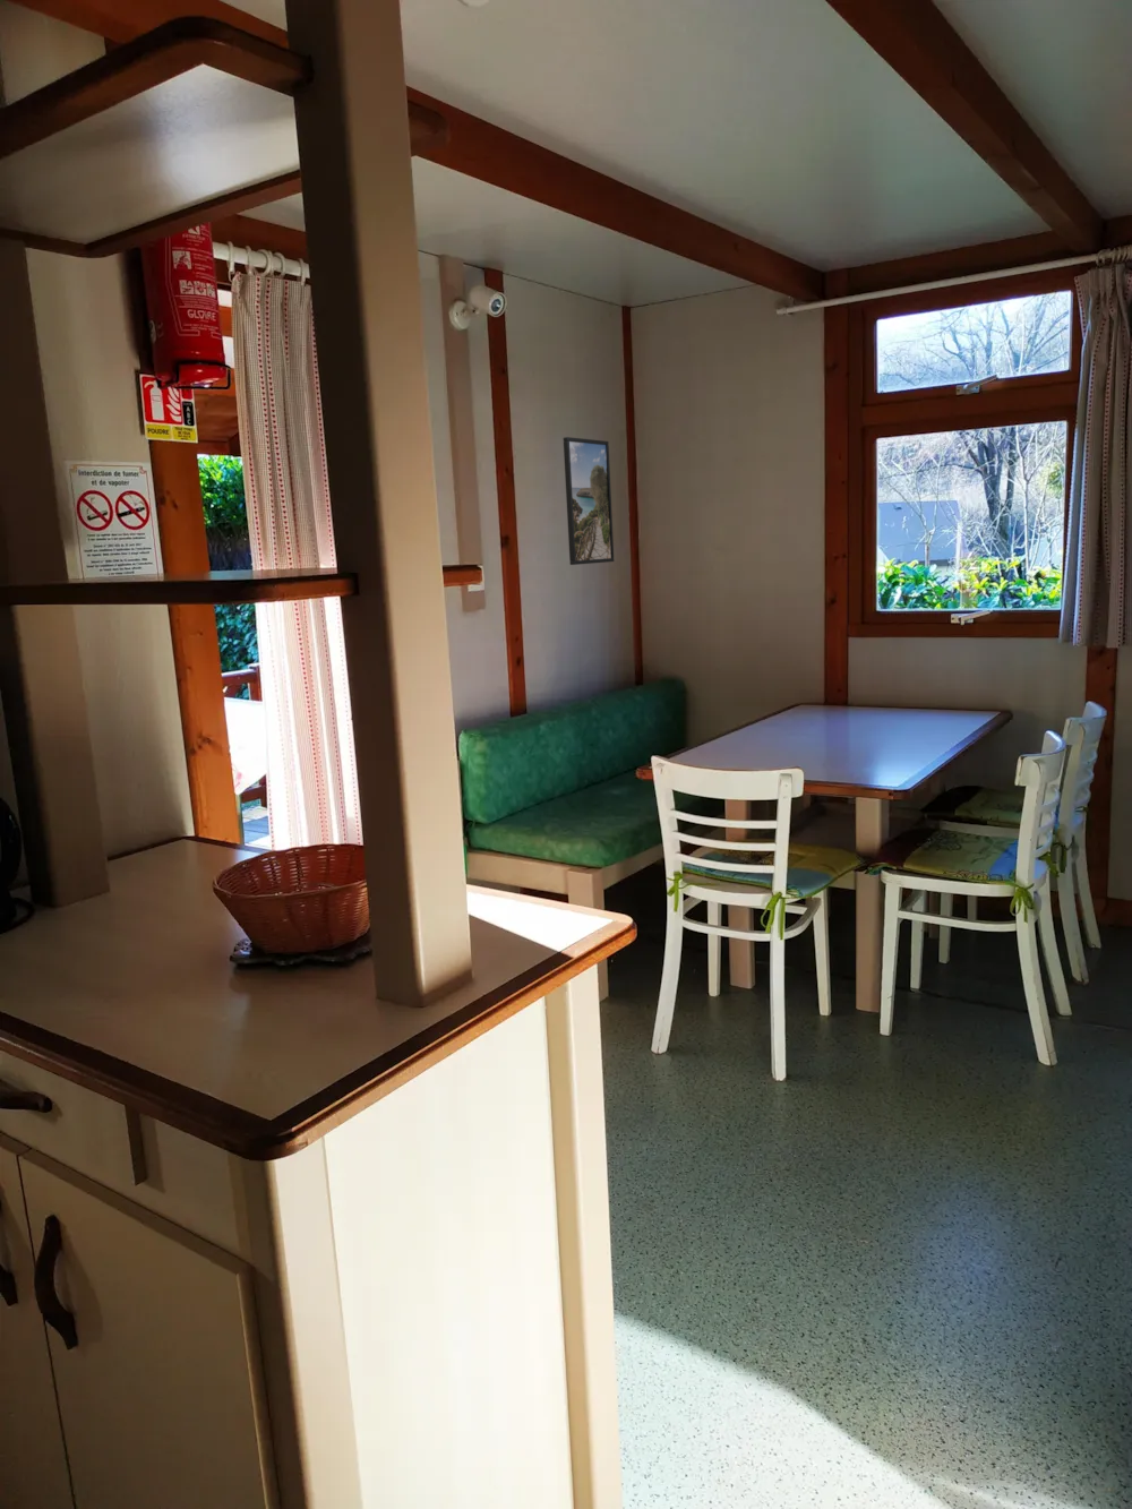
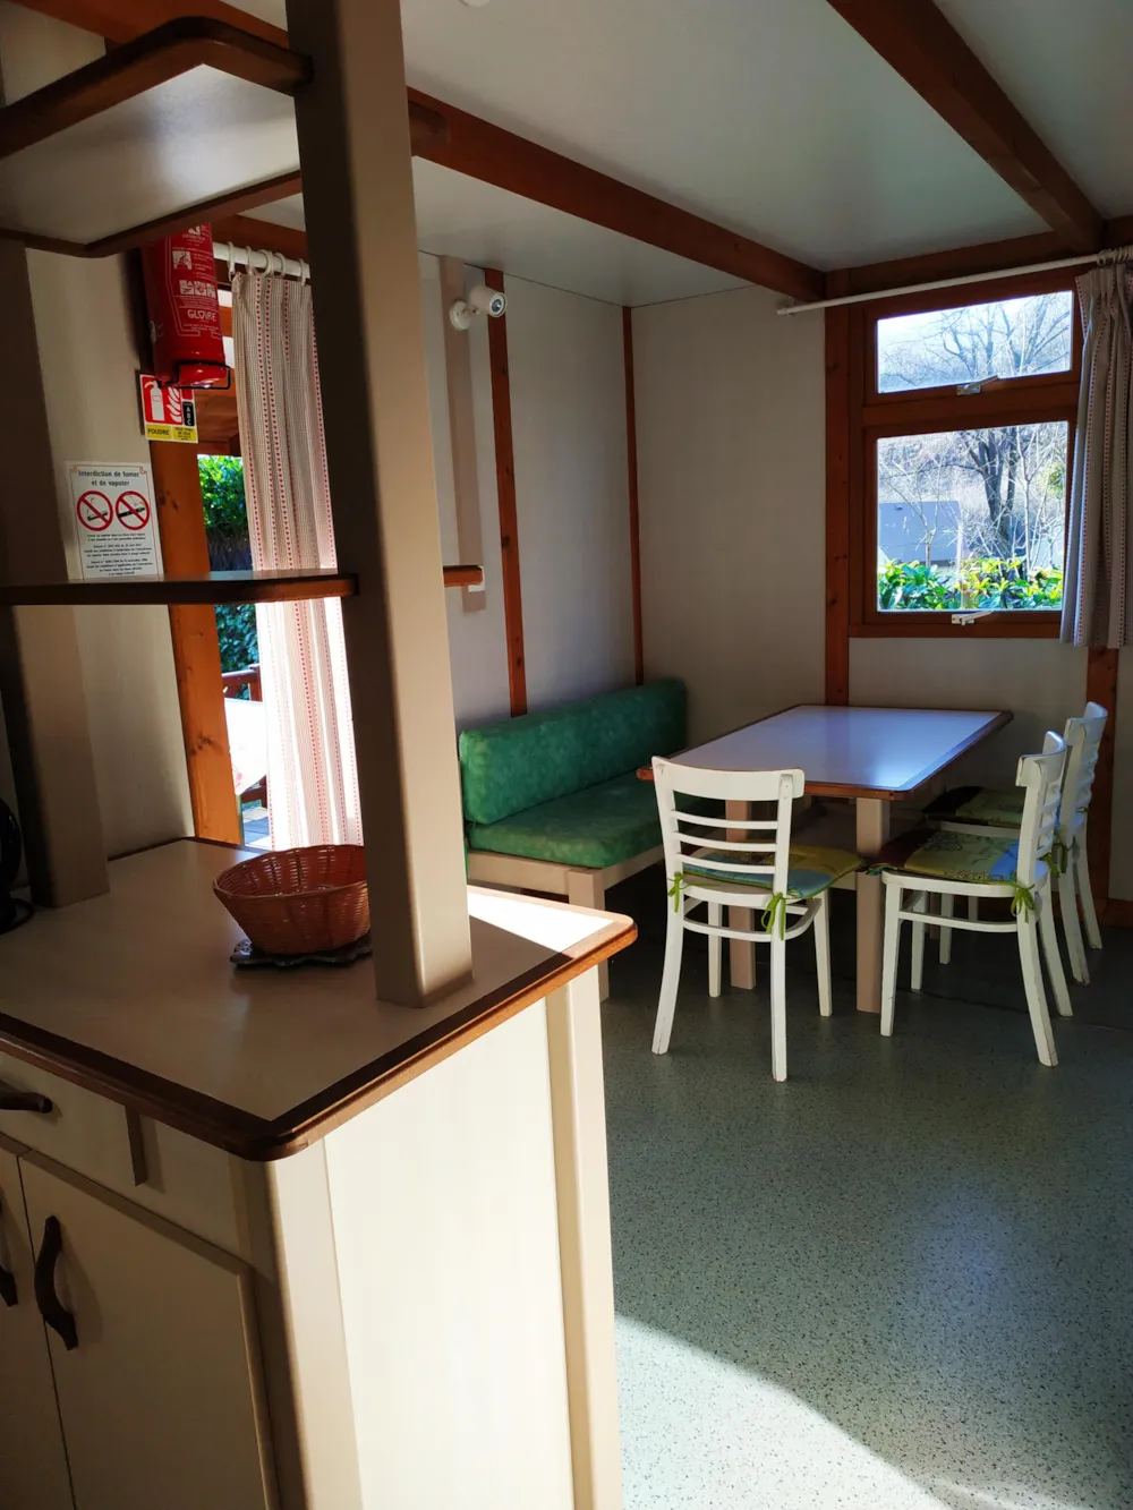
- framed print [562,436,615,566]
